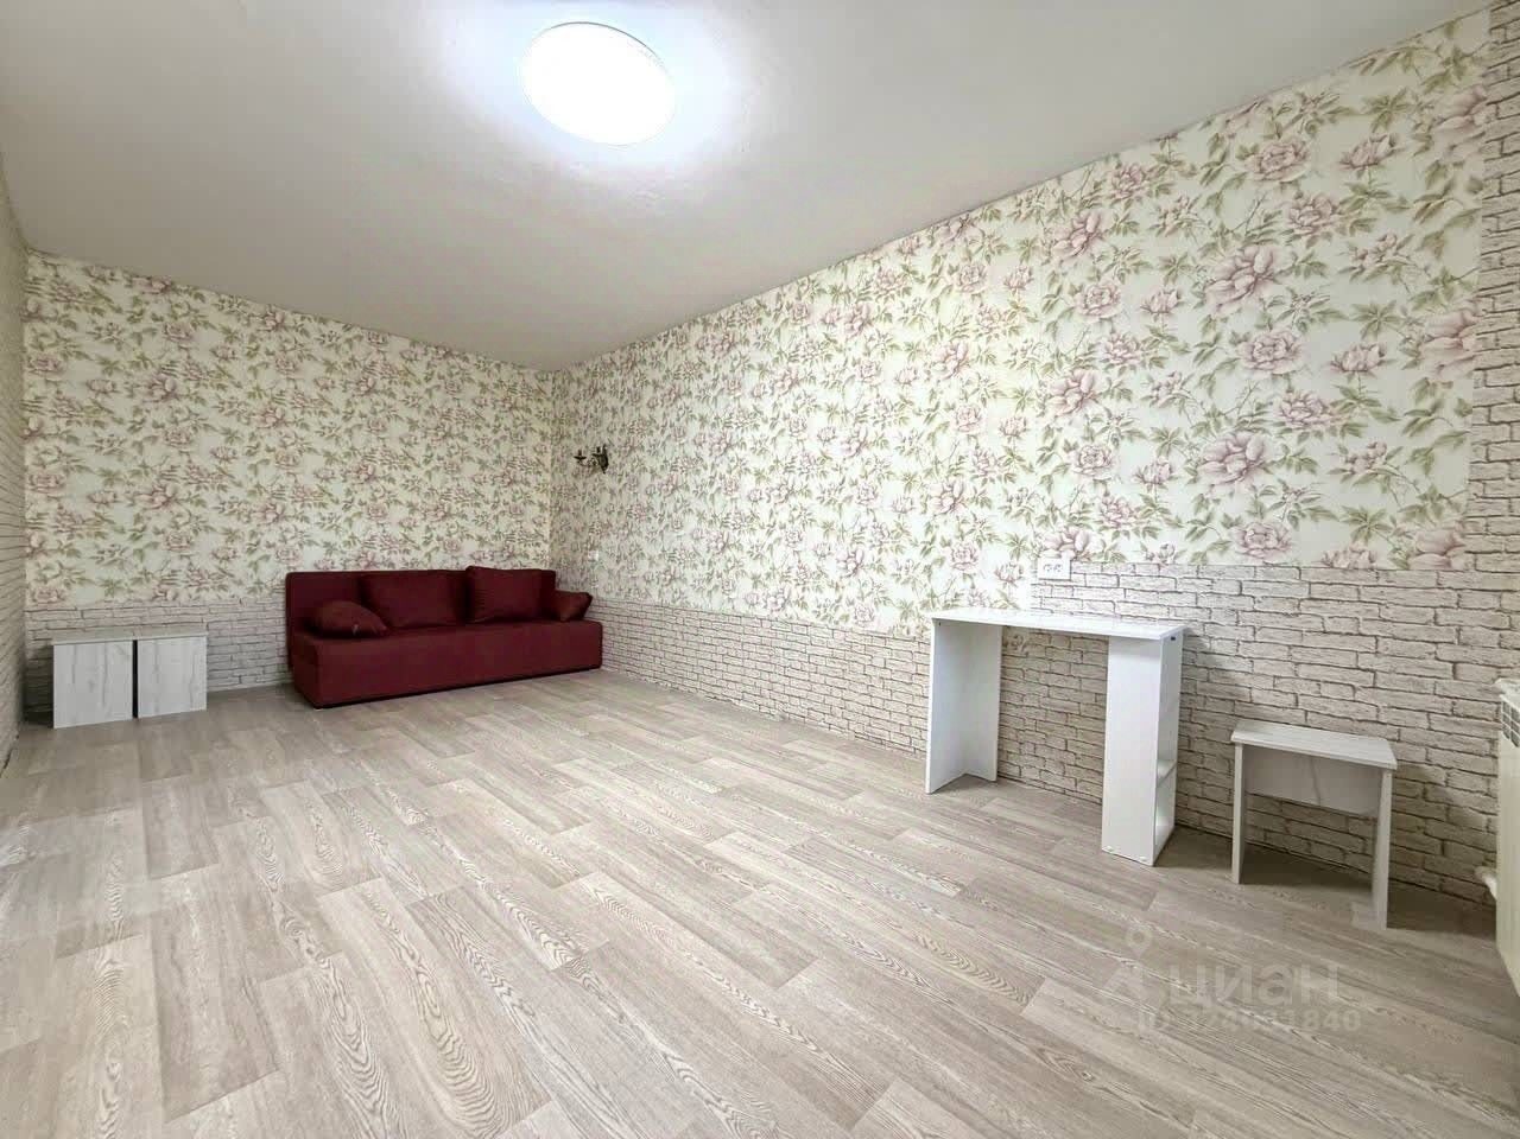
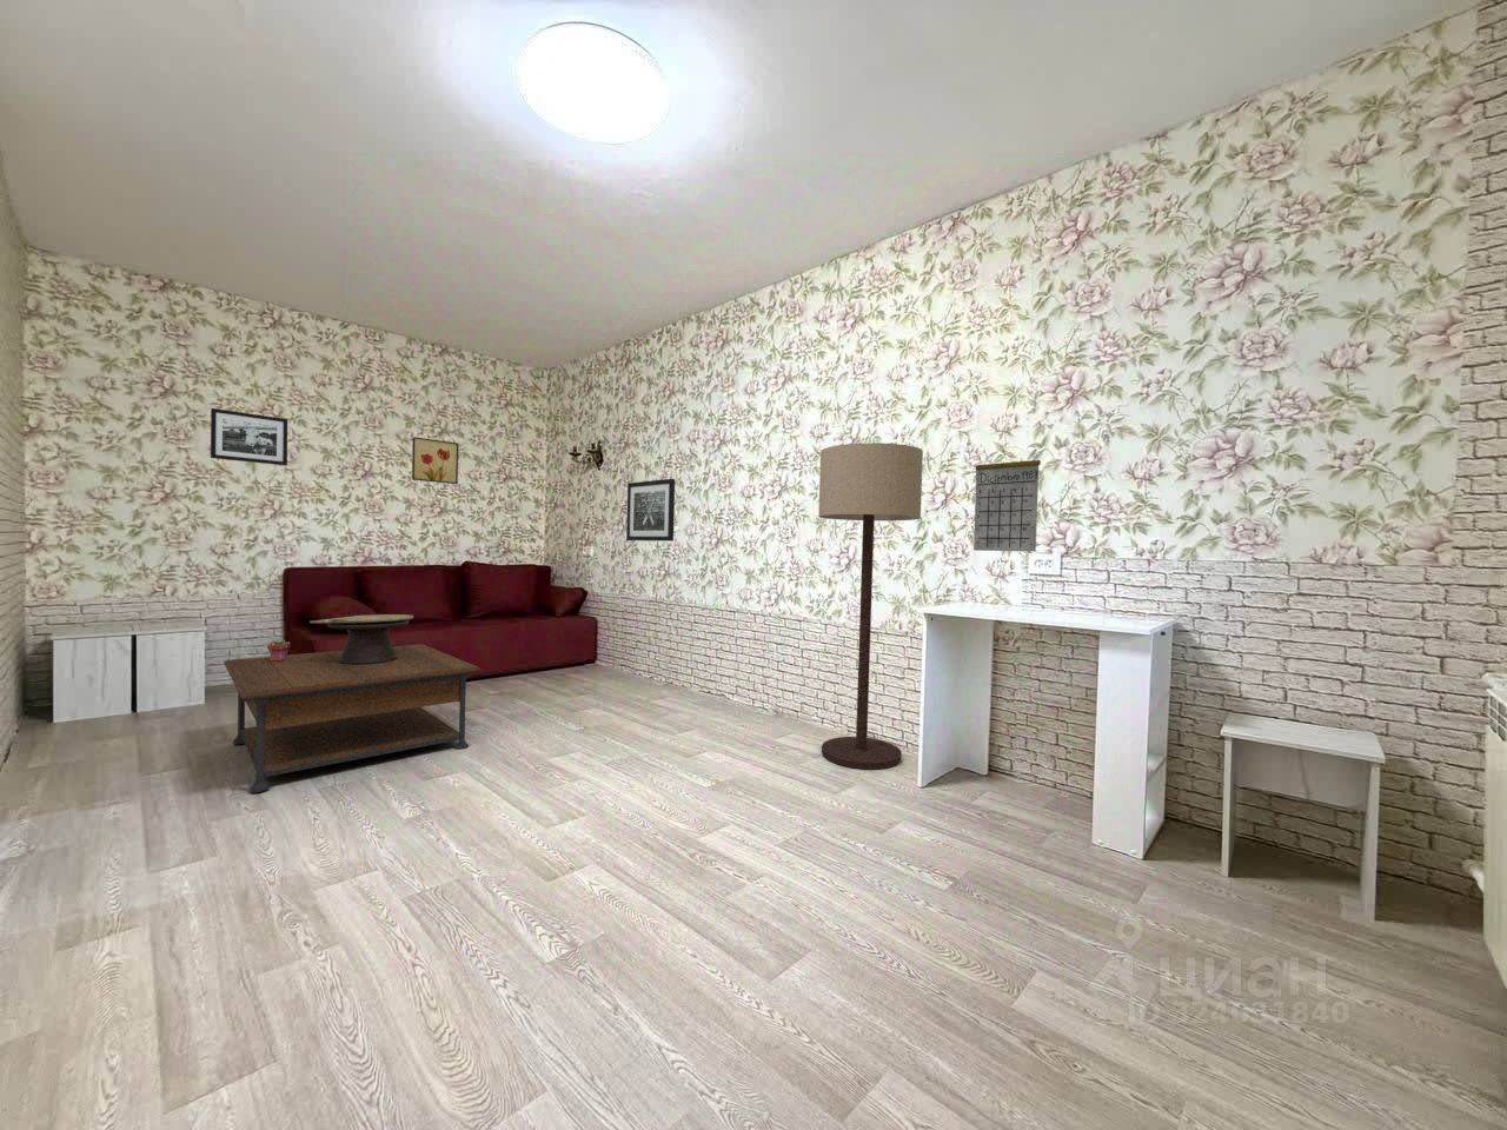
+ potted succulent [266,635,291,661]
+ decorative bowl [309,614,414,665]
+ wall art [411,436,459,485]
+ picture frame [210,407,288,466]
+ calendar [973,442,1042,553]
+ wall art [625,478,676,542]
+ floor lamp [818,442,924,772]
+ coffee table [223,642,483,793]
